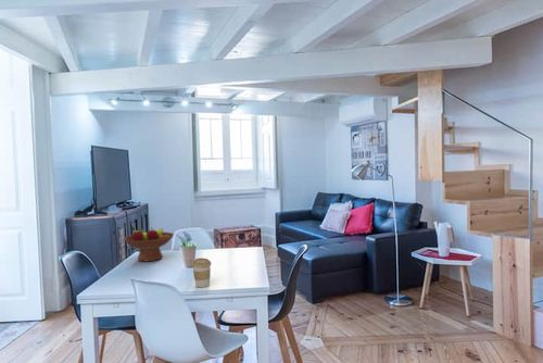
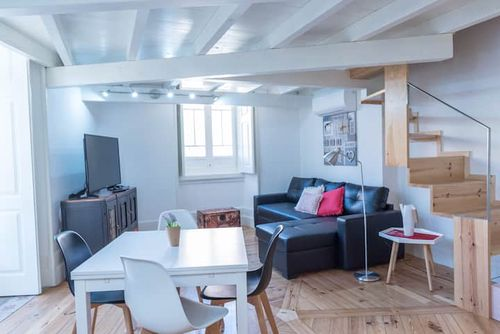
- fruit bowl [123,226,175,262]
- coffee cup [191,258,212,288]
